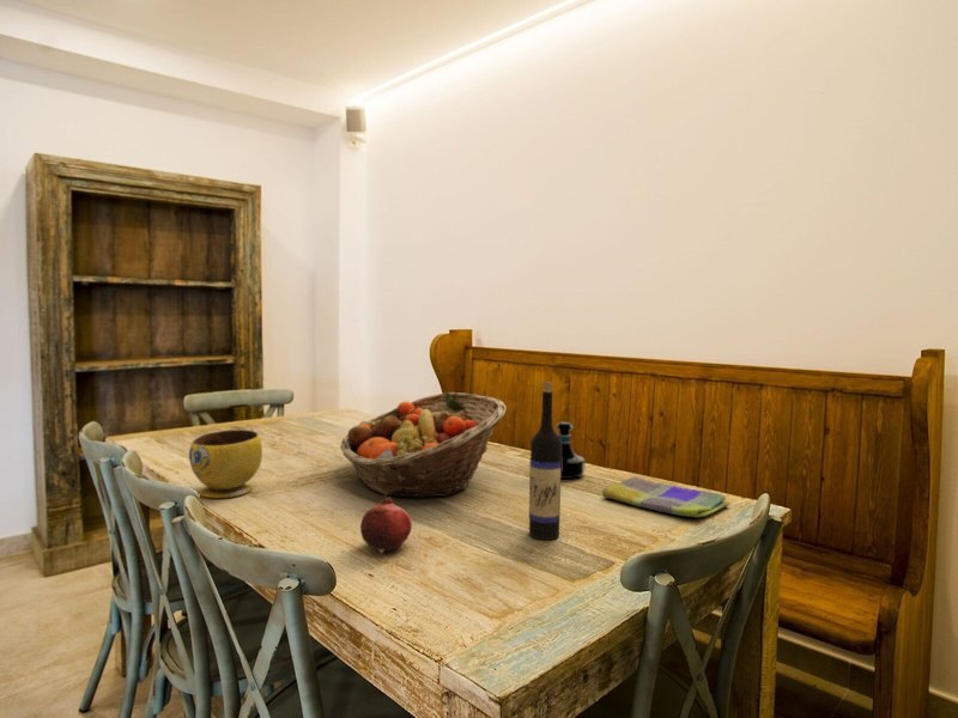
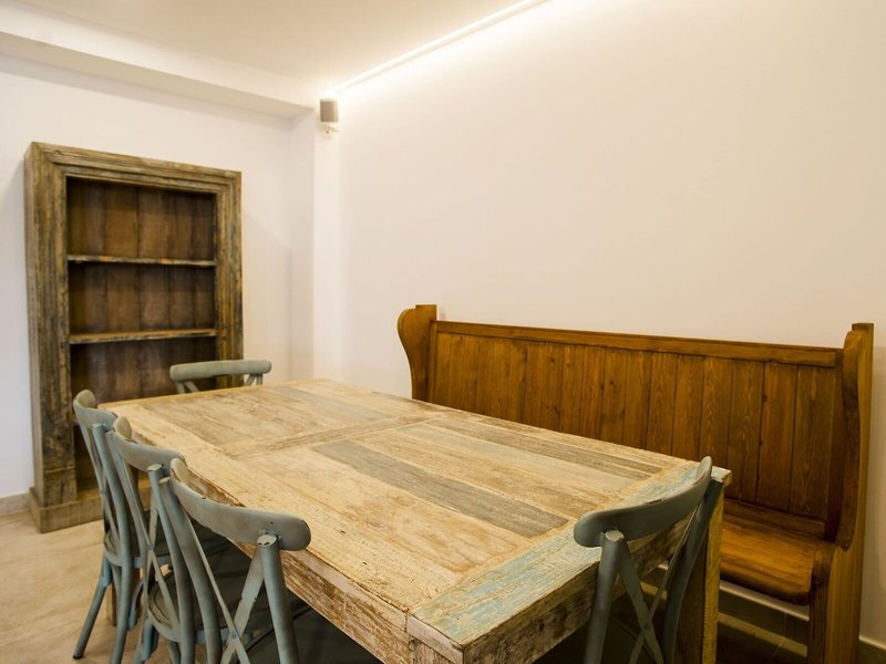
- fruit [359,494,413,555]
- fruit basket [339,391,508,499]
- wine bottle [528,381,562,541]
- tequila bottle [554,421,586,480]
- dish towel [601,475,730,518]
- bowl [188,428,263,499]
